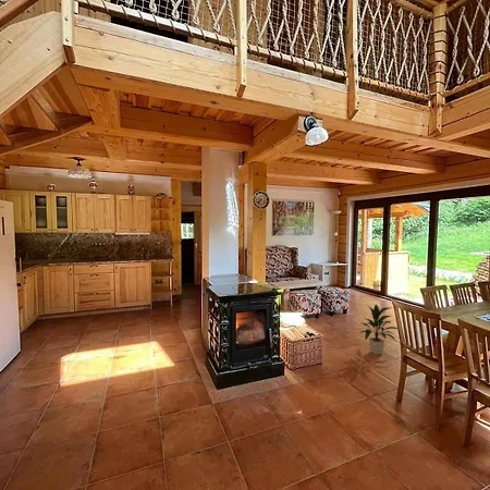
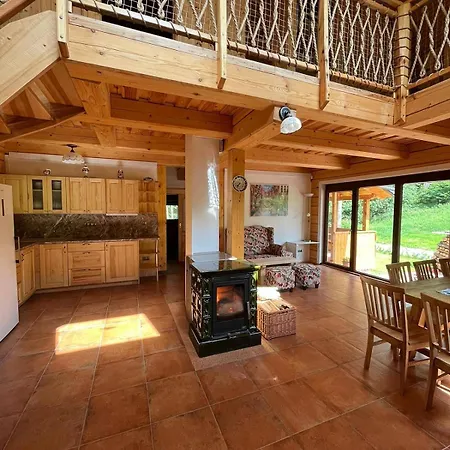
- indoor plant [358,303,399,356]
